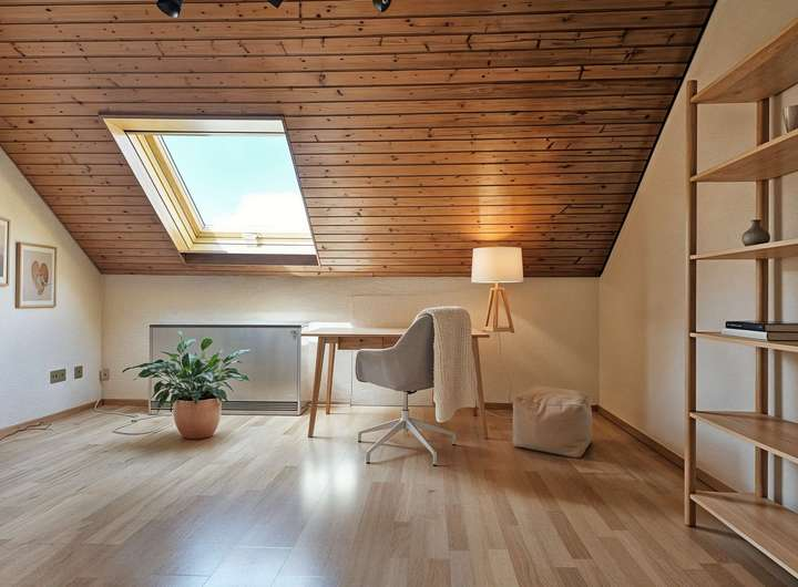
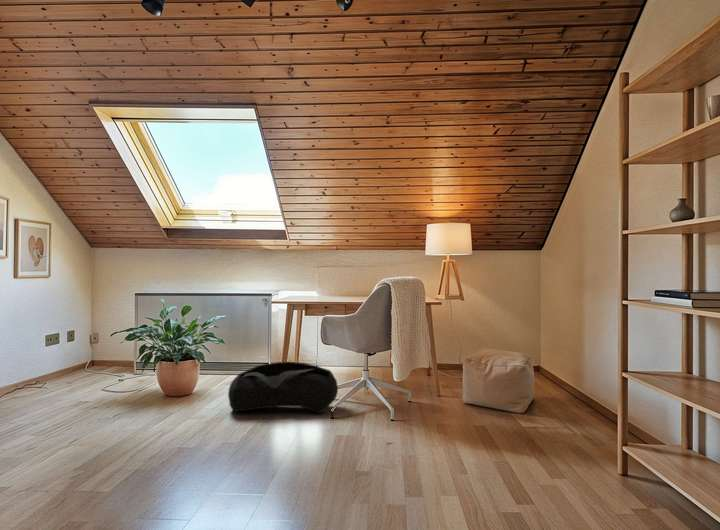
+ bag [227,361,339,415]
